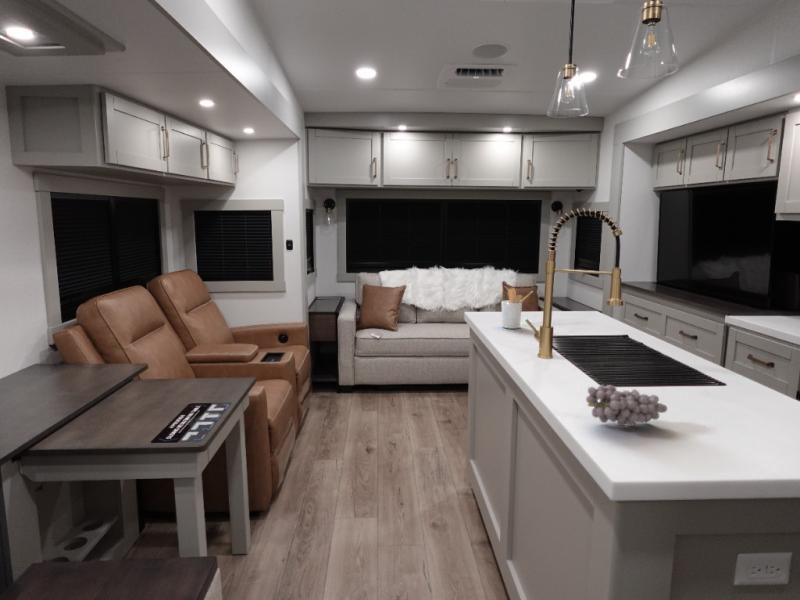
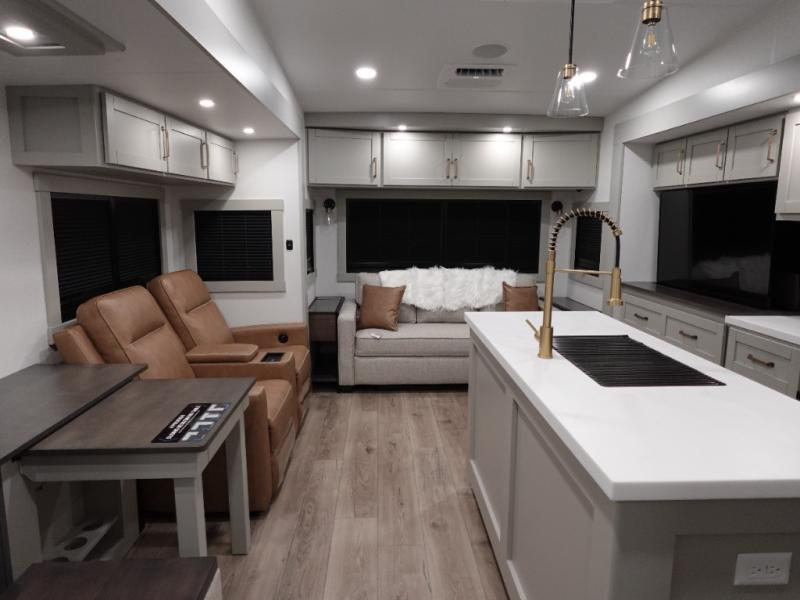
- fruit [585,384,668,427]
- utensil holder [500,287,534,330]
